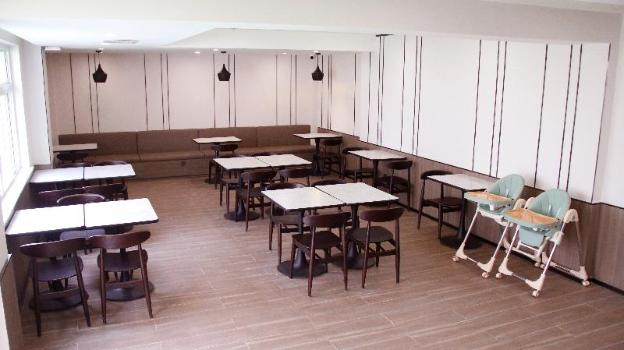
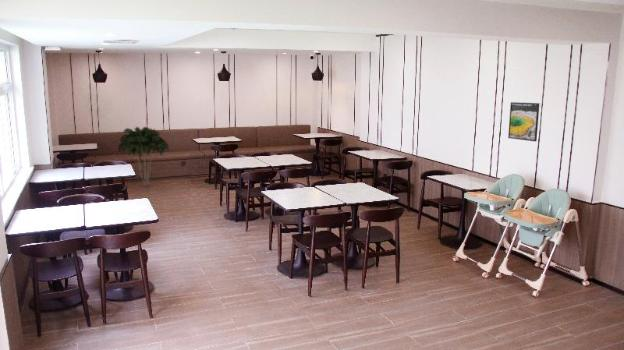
+ indoor plant [117,126,170,187]
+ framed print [507,101,541,142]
